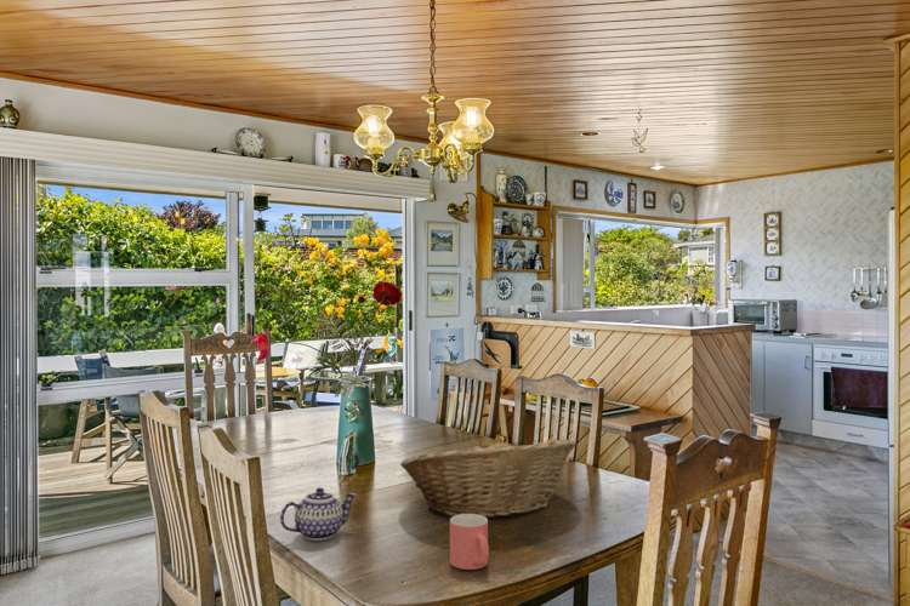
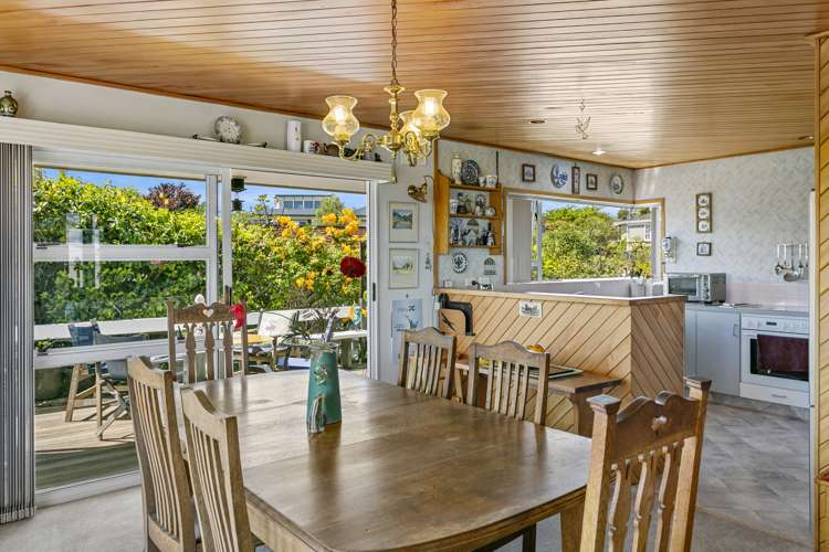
- fruit basket [399,436,578,520]
- teapot [279,486,358,542]
- mug [449,514,490,571]
